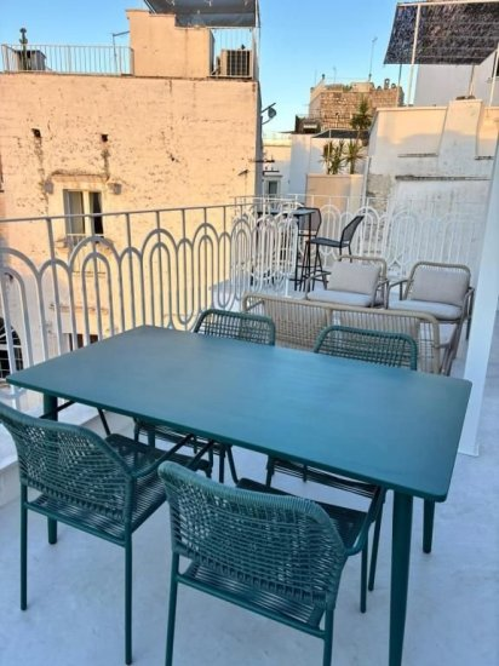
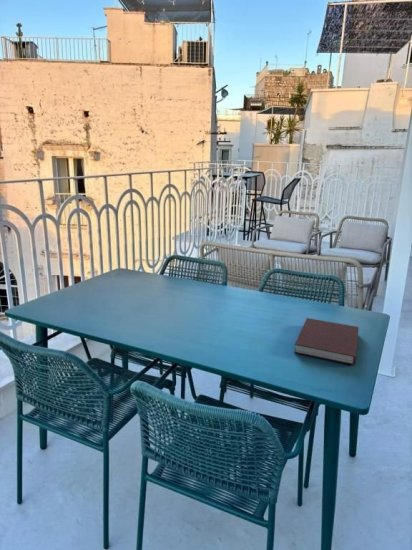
+ notebook [293,317,359,366]
